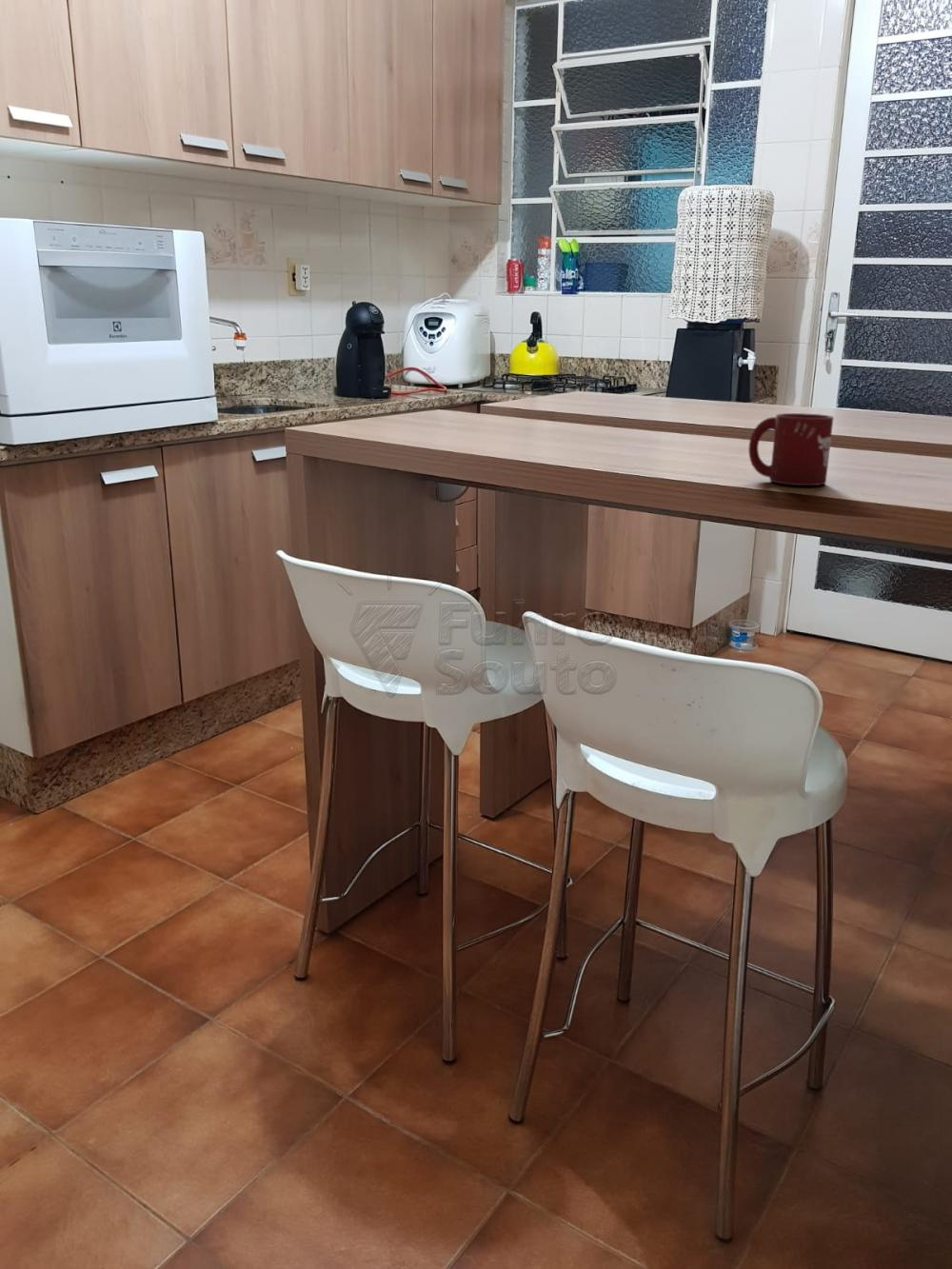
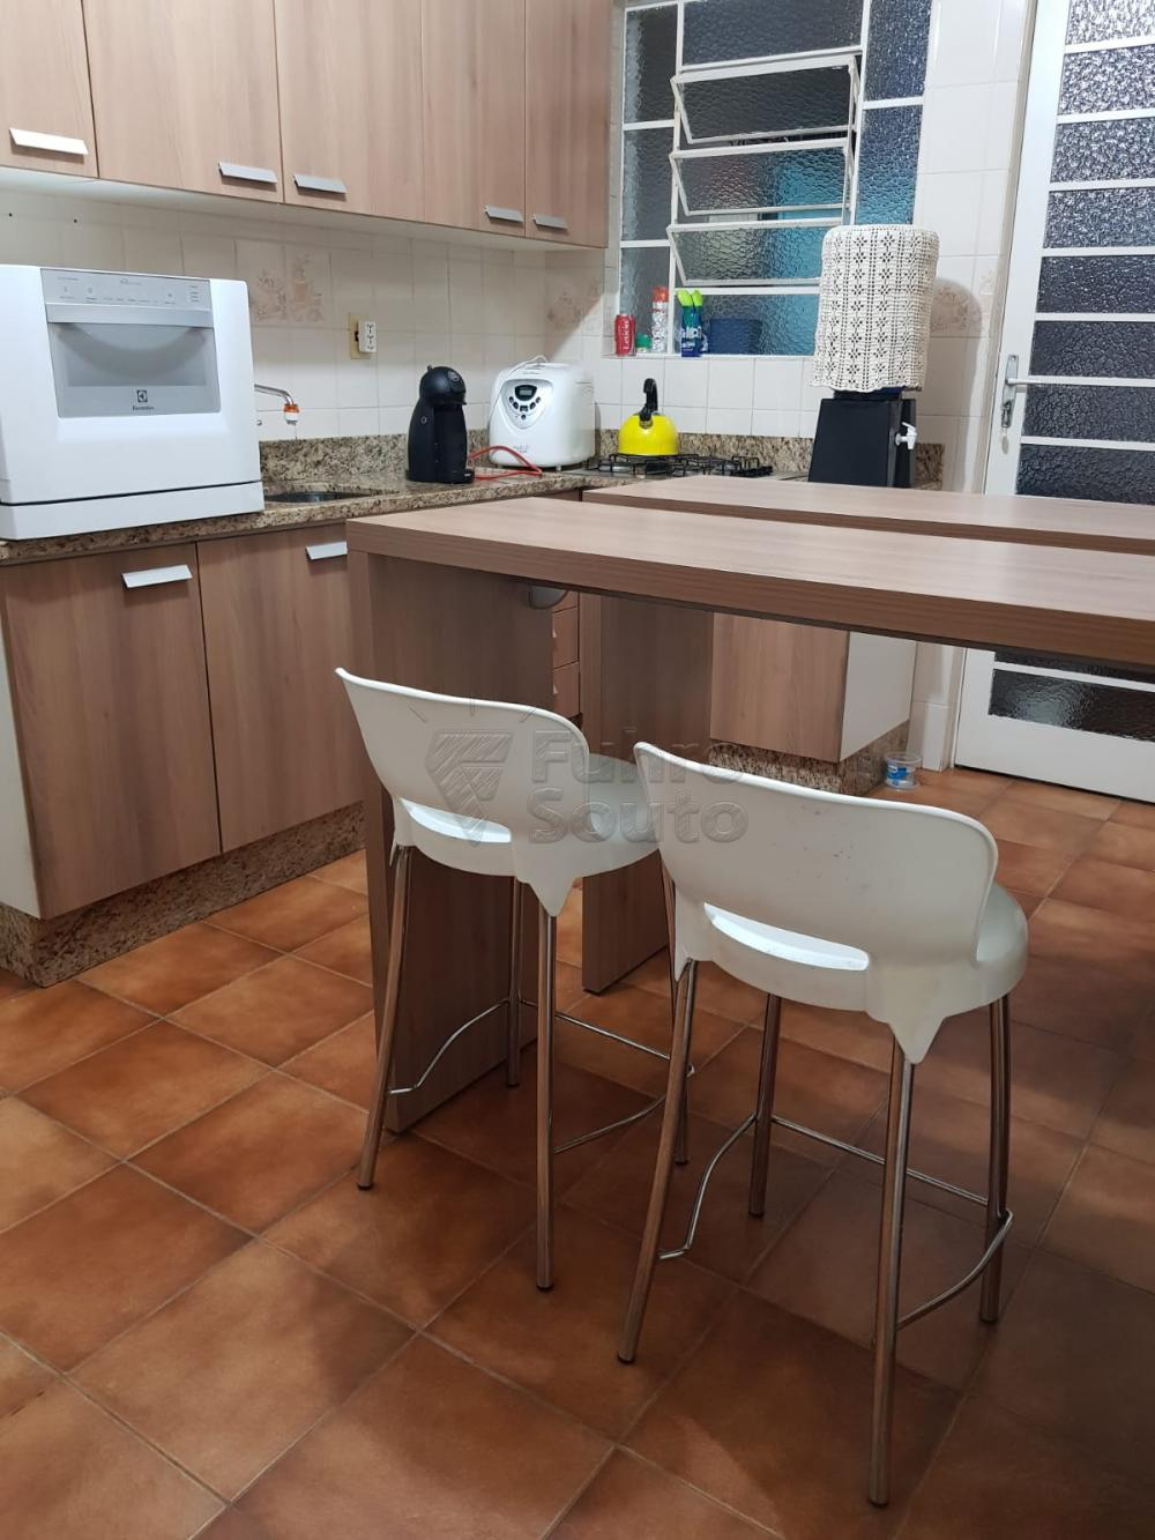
- cup [747,412,835,486]
